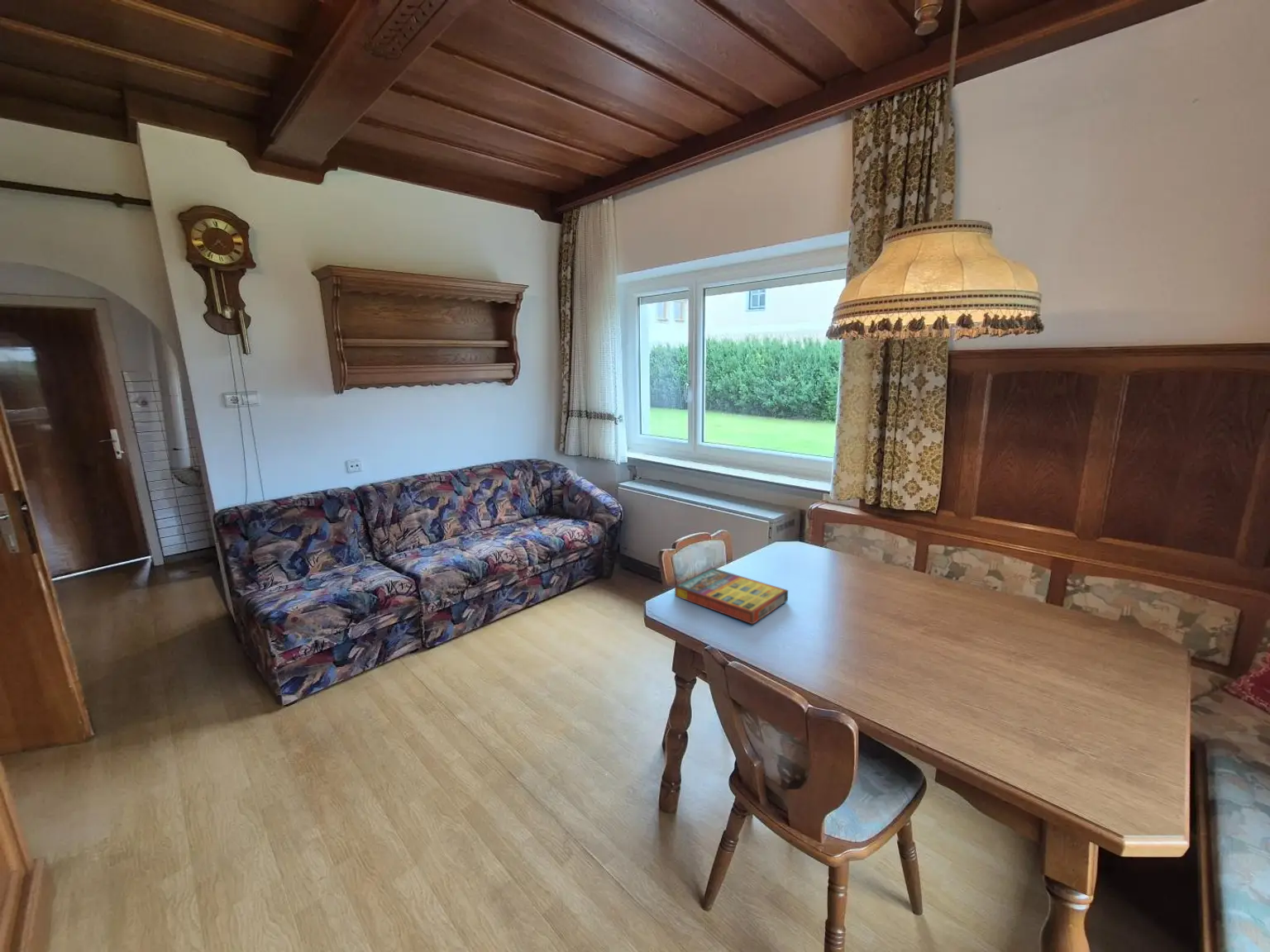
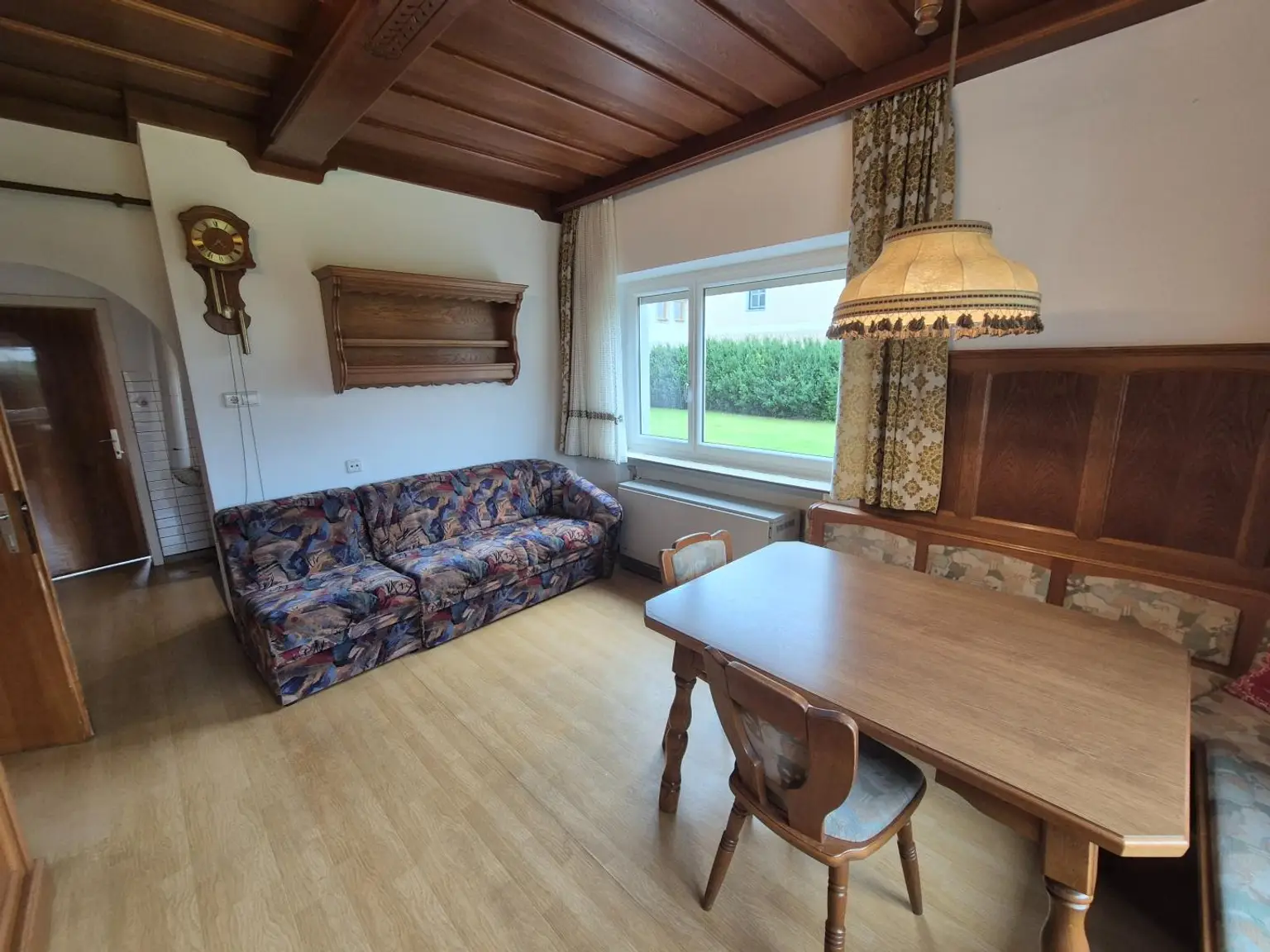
- game compilation box [674,567,789,625]
